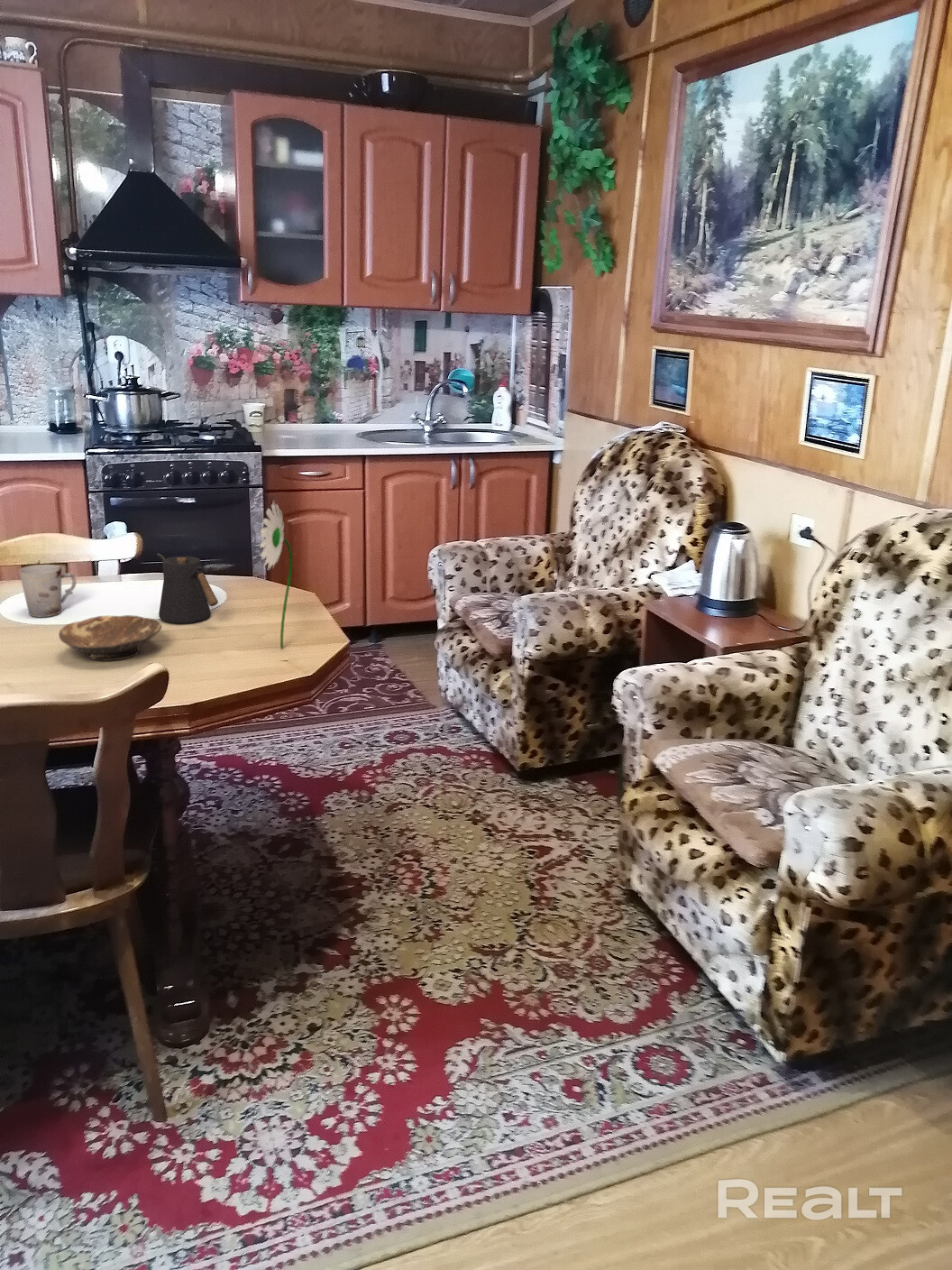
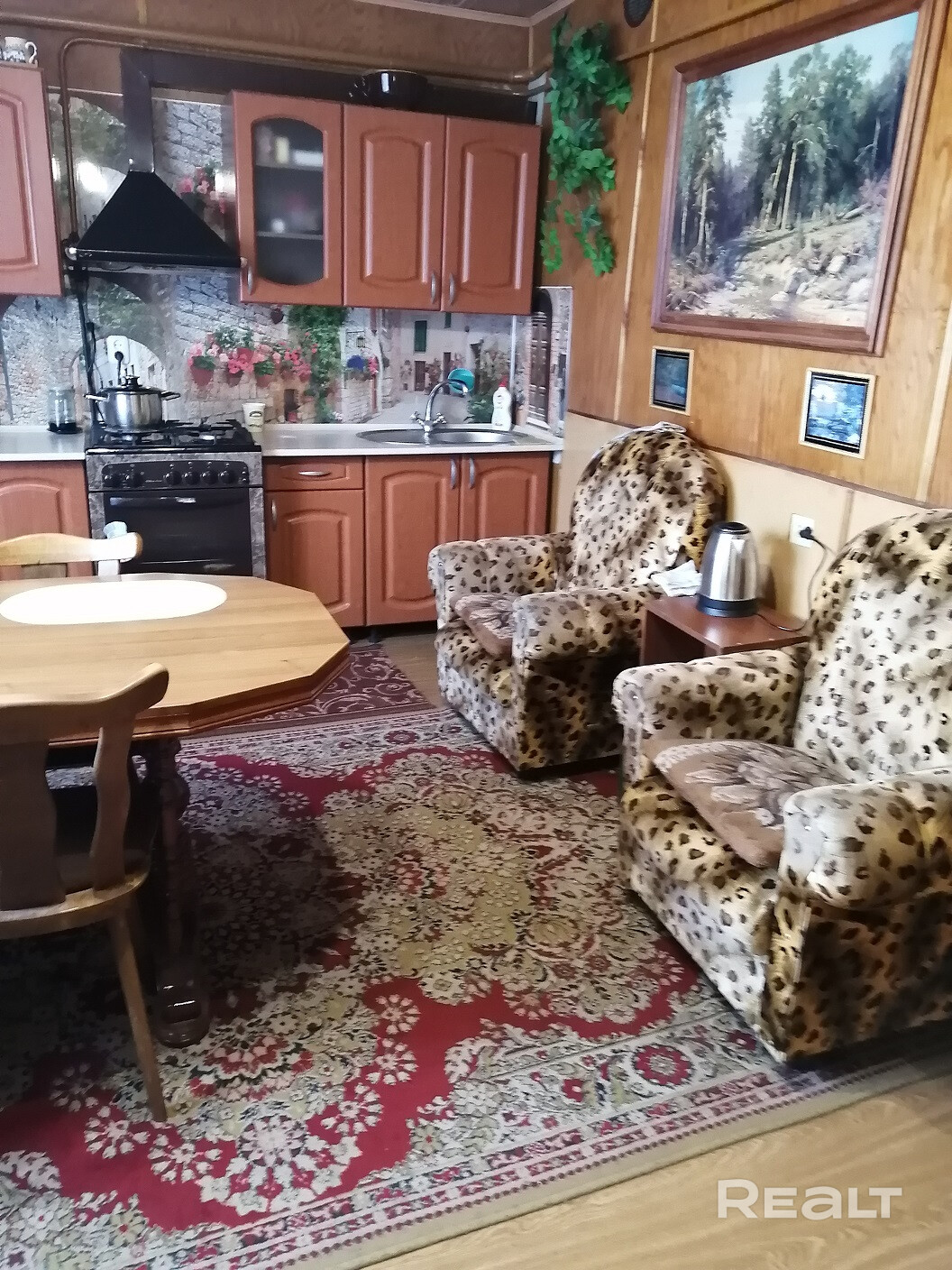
- bowl [58,614,162,662]
- flower [259,503,293,649]
- cup [18,564,77,618]
- kettle [156,552,219,624]
